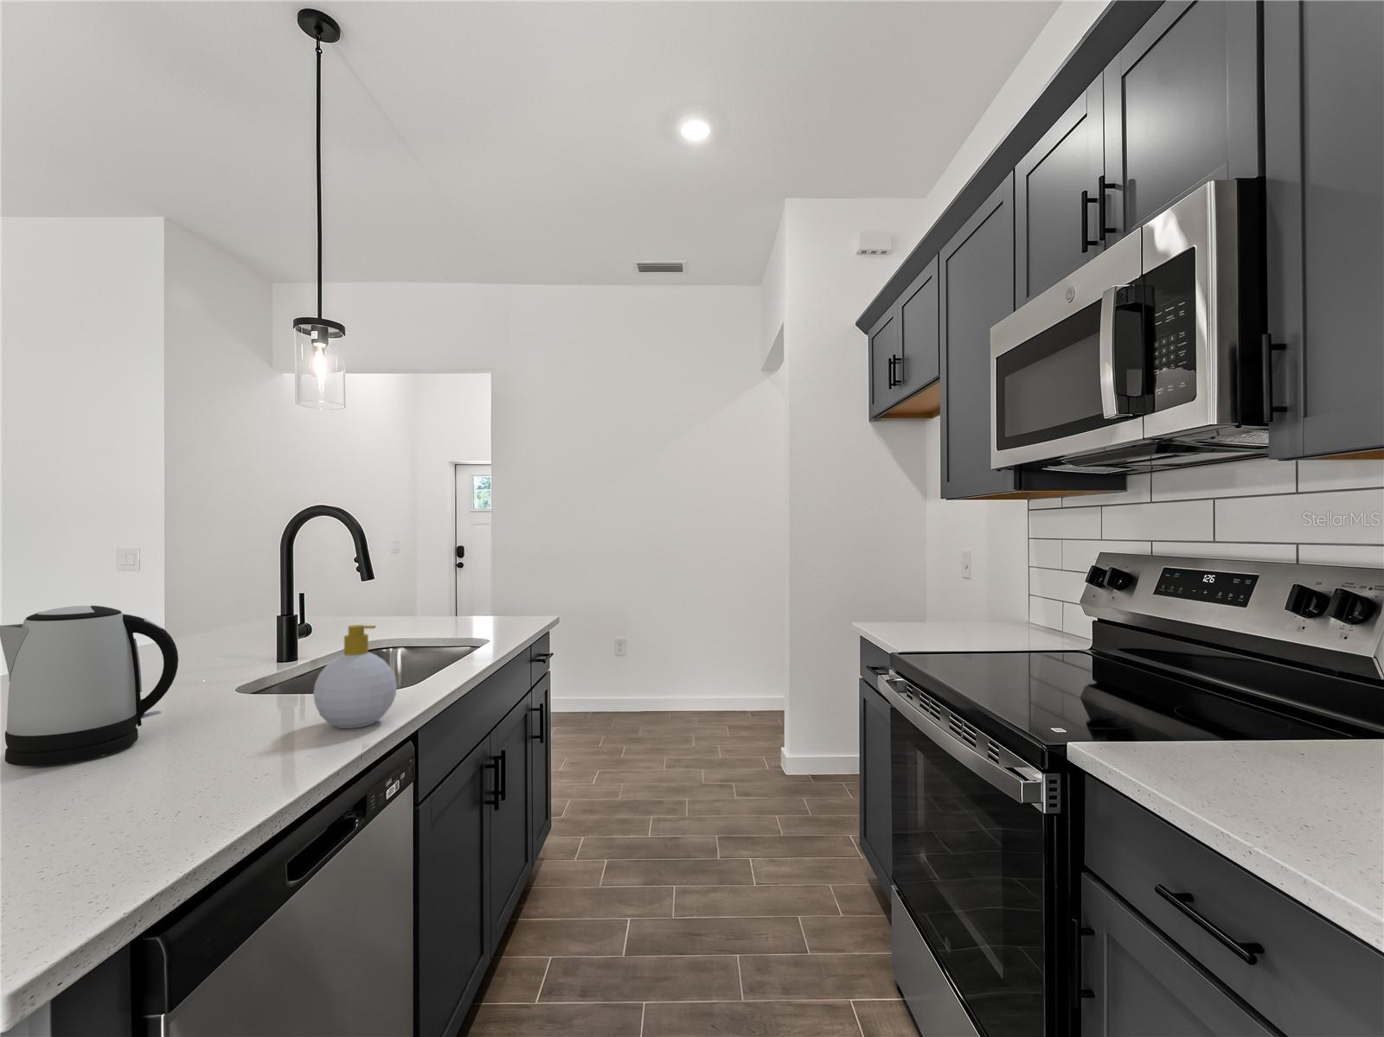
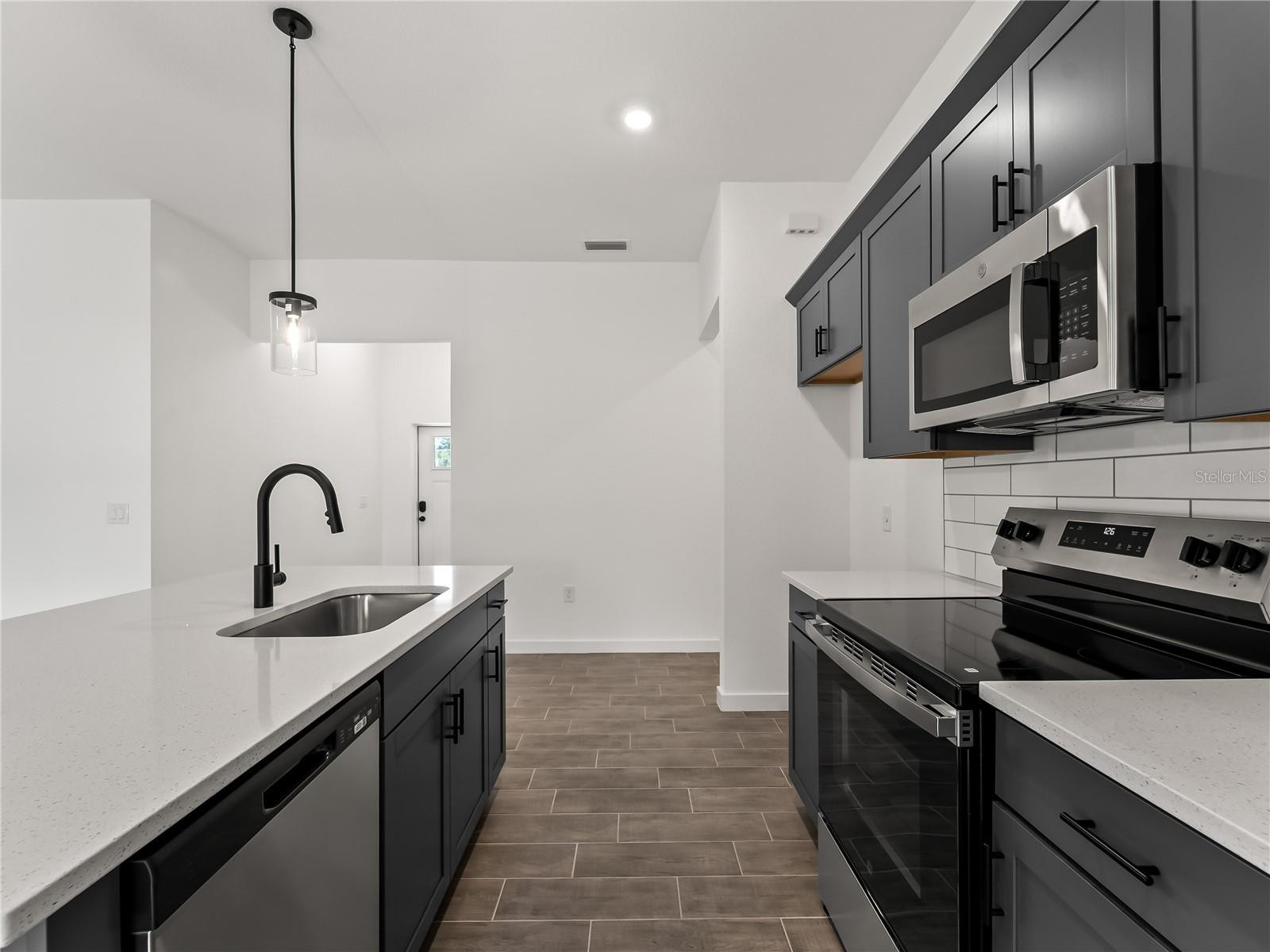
- soap bottle [313,624,398,730]
- kettle [0,605,179,767]
